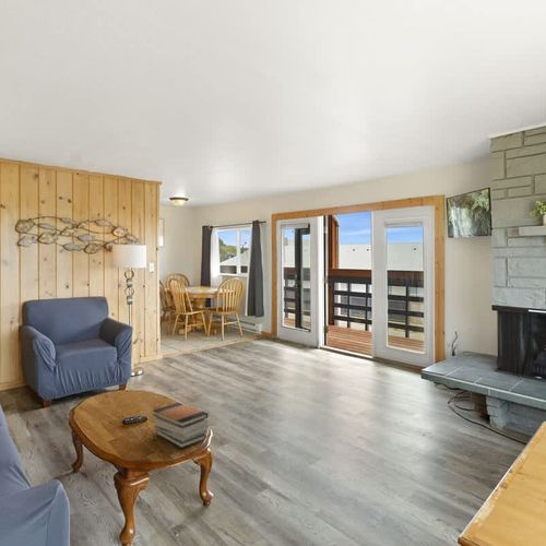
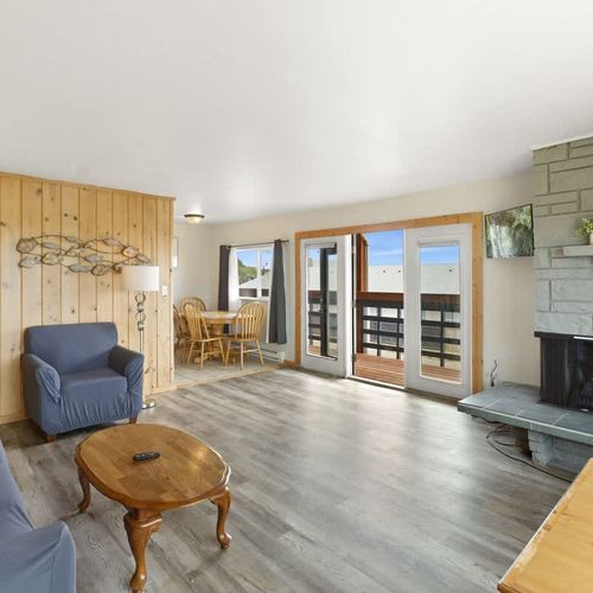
- book stack [151,402,210,449]
